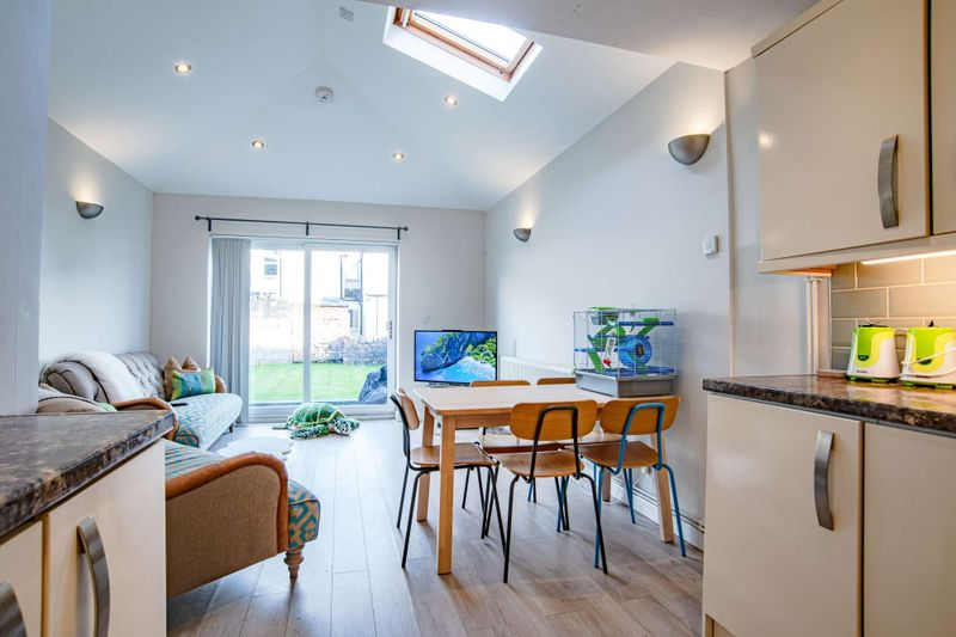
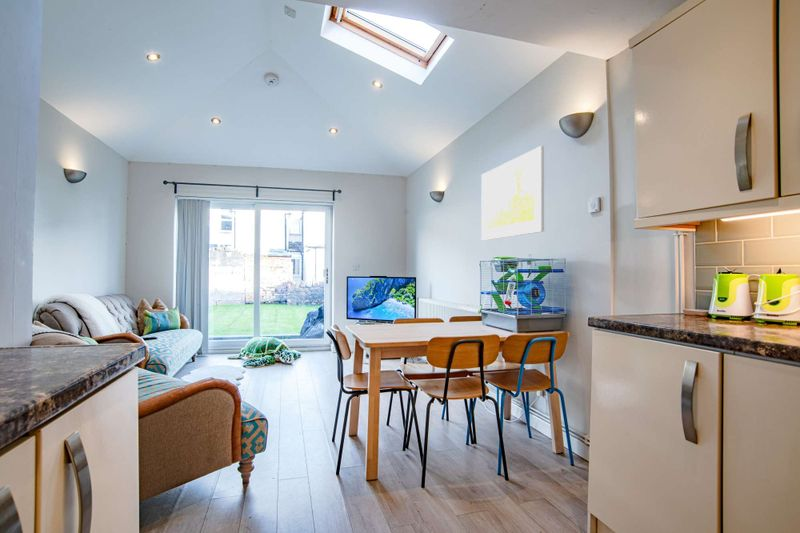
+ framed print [481,145,545,241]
